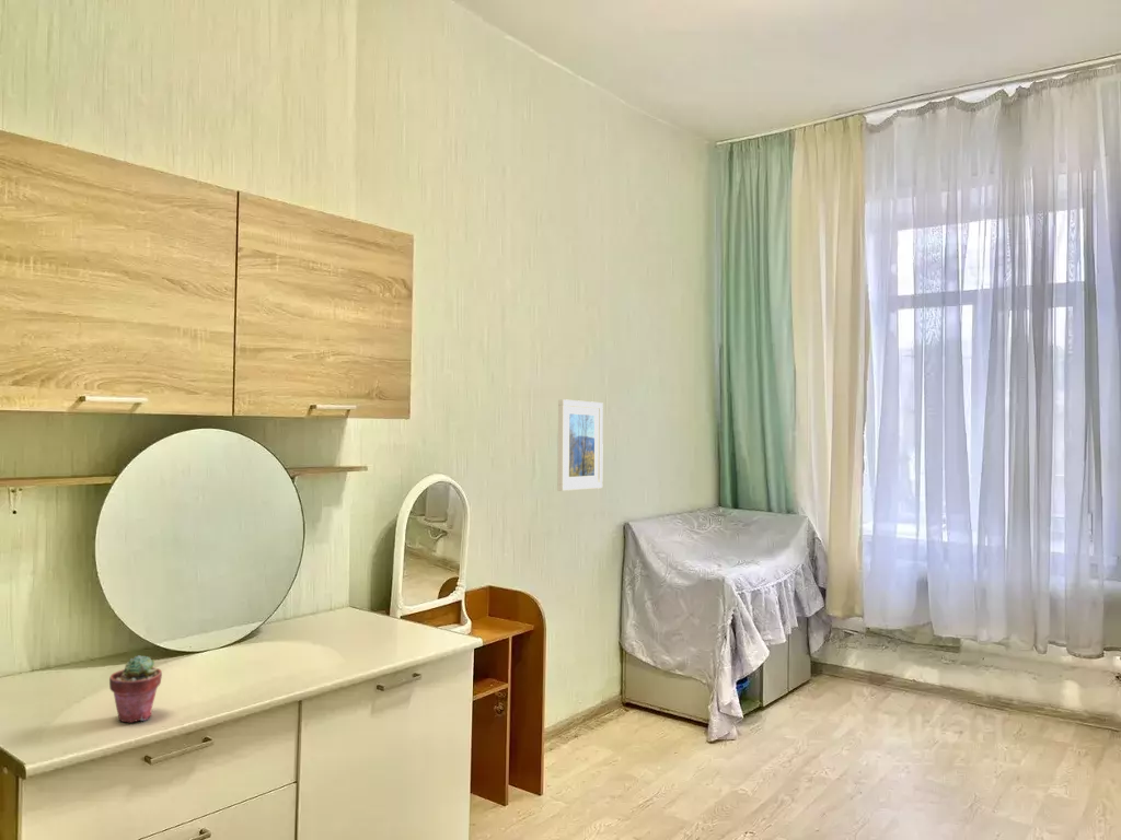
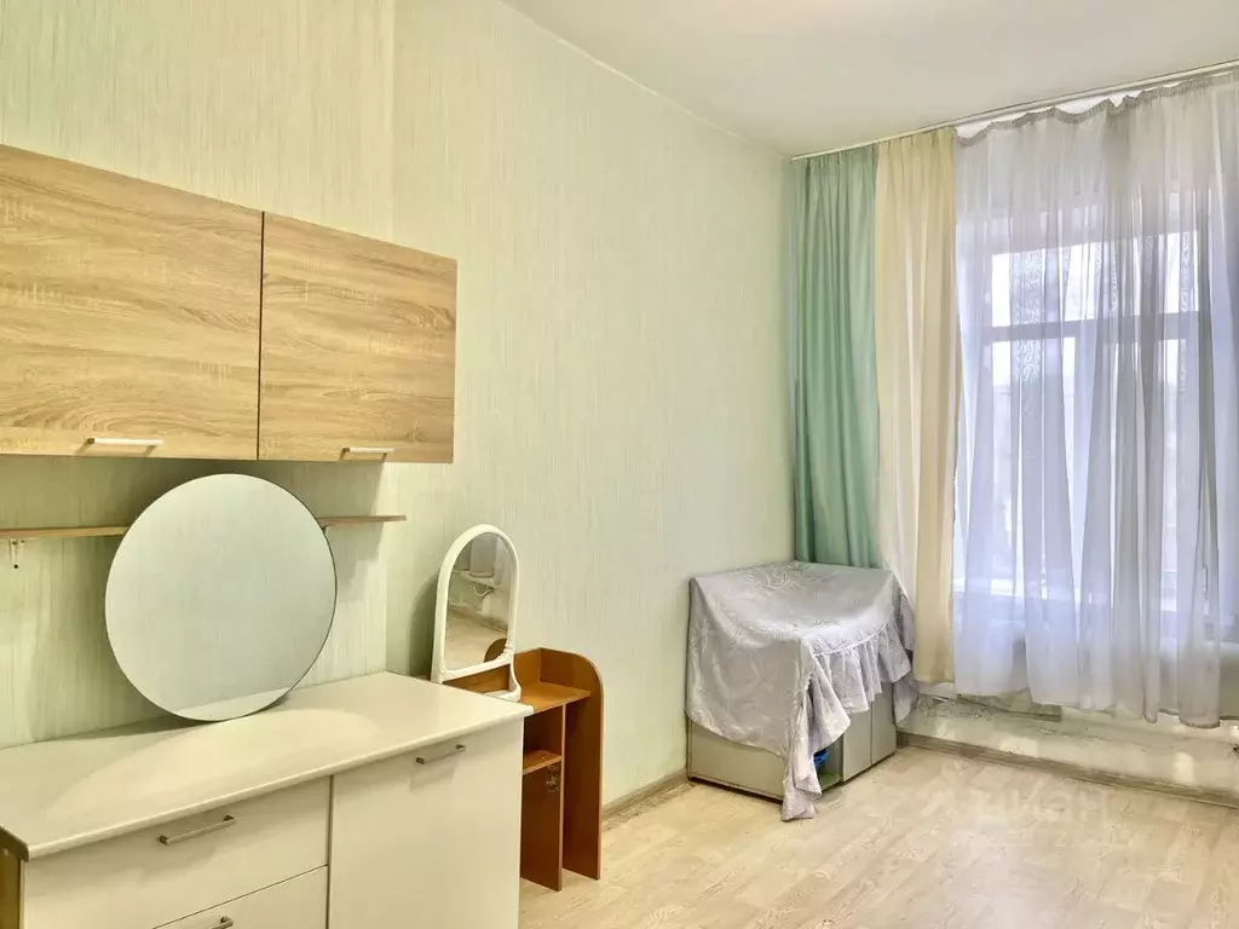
- potted succulent [108,654,163,724]
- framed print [556,398,604,492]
